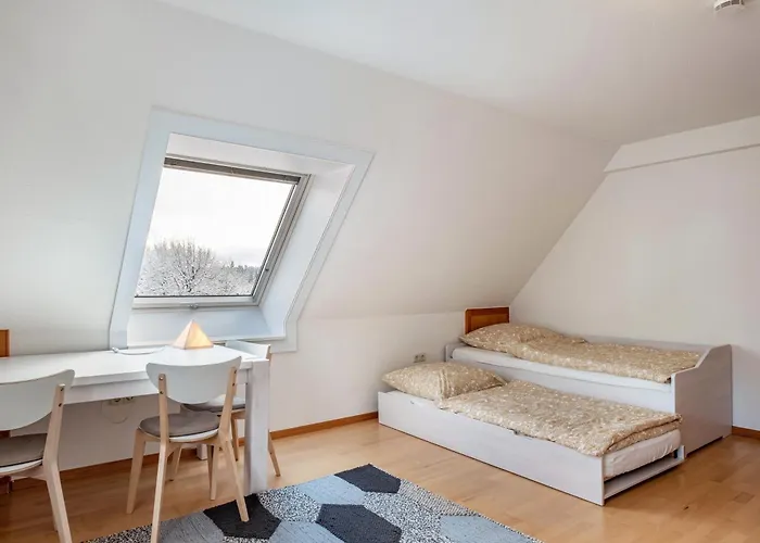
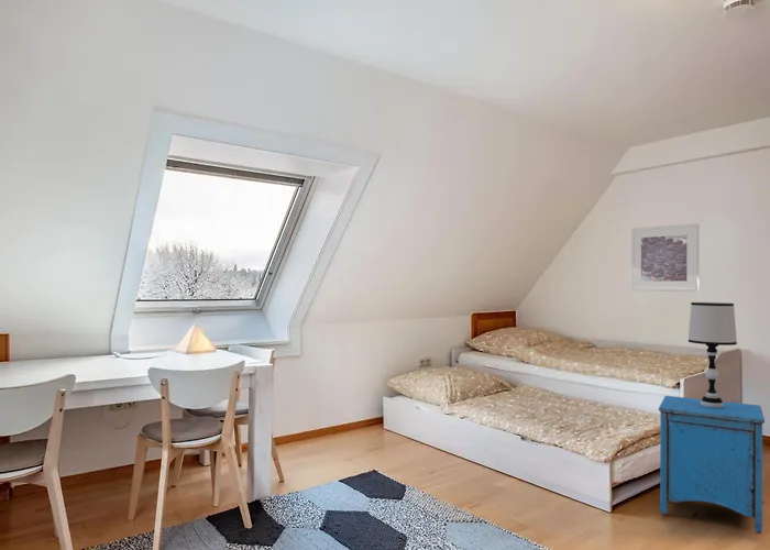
+ table lamp [688,301,738,408]
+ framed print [630,222,701,293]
+ nightstand [658,395,766,535]
